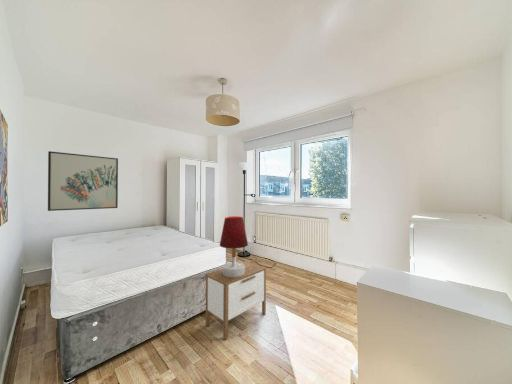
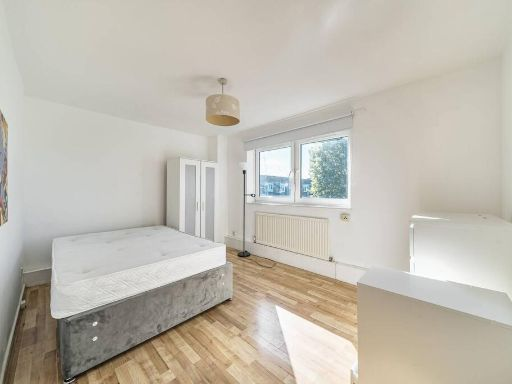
- wall art [47,150,119,212]
- table lamp [219,215,249,277]
- nightstand [204,260,267,340]
